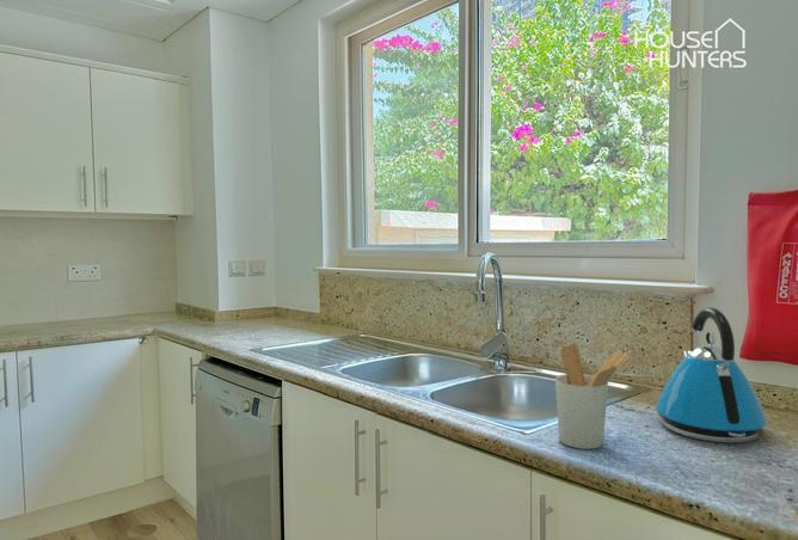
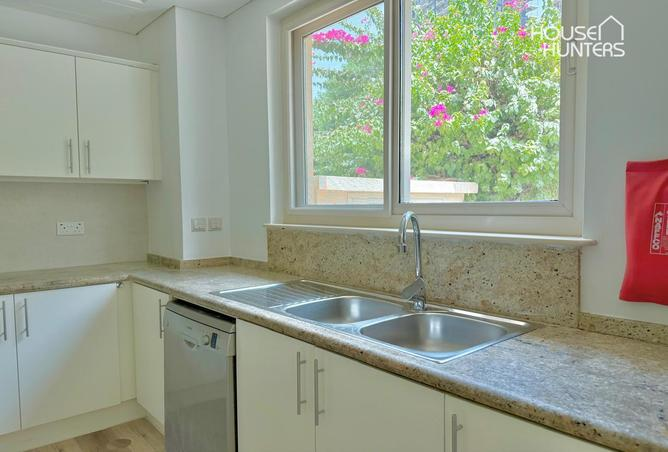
- kettle [655,306,768,444]
- utensil holder [554,343,632,450]
